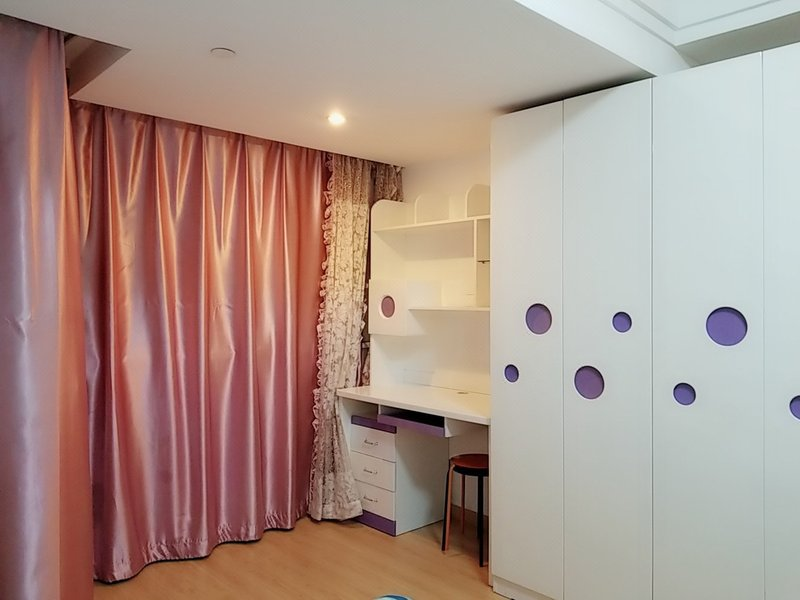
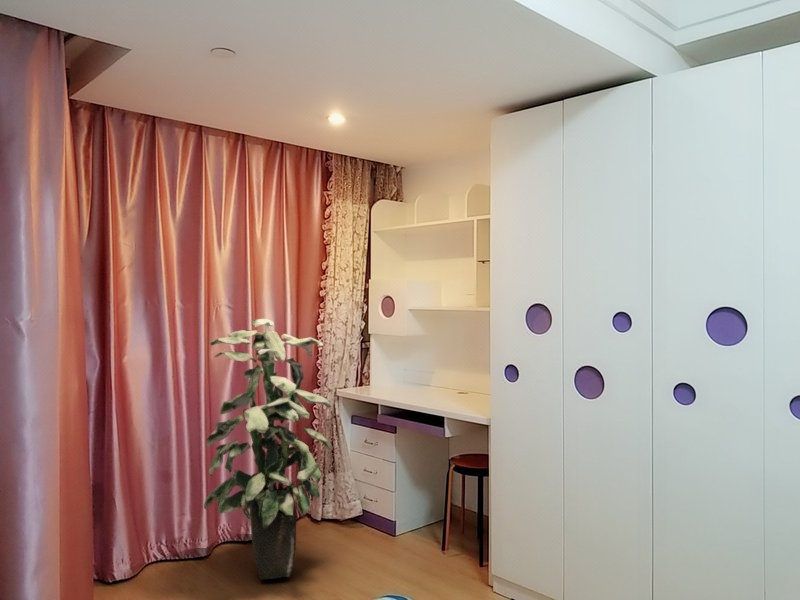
+ indoor plant [203,318,333,581]
